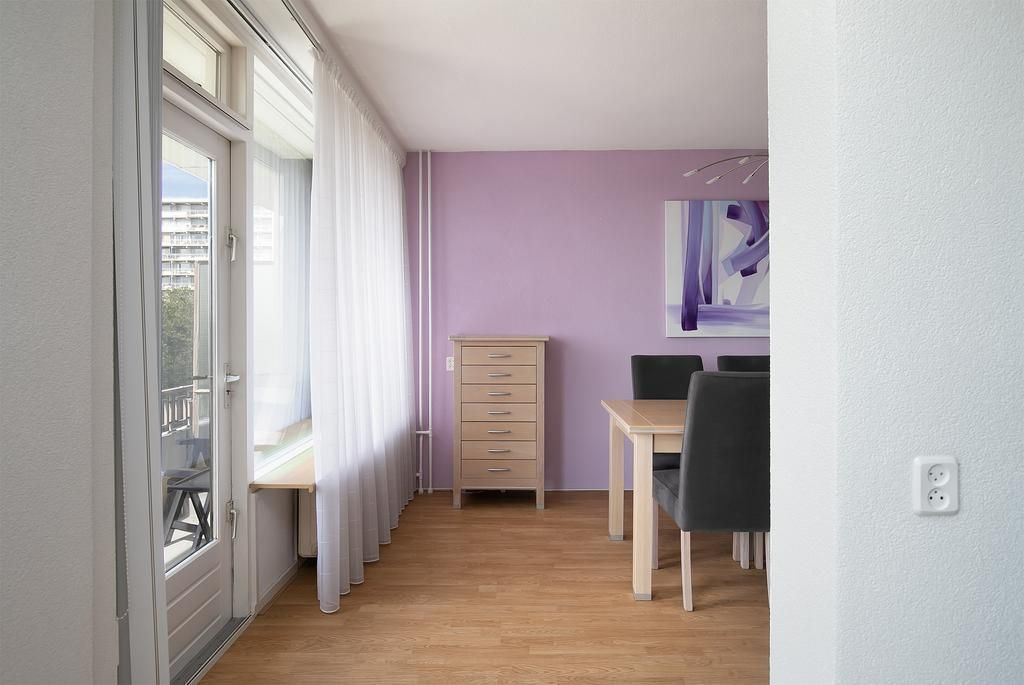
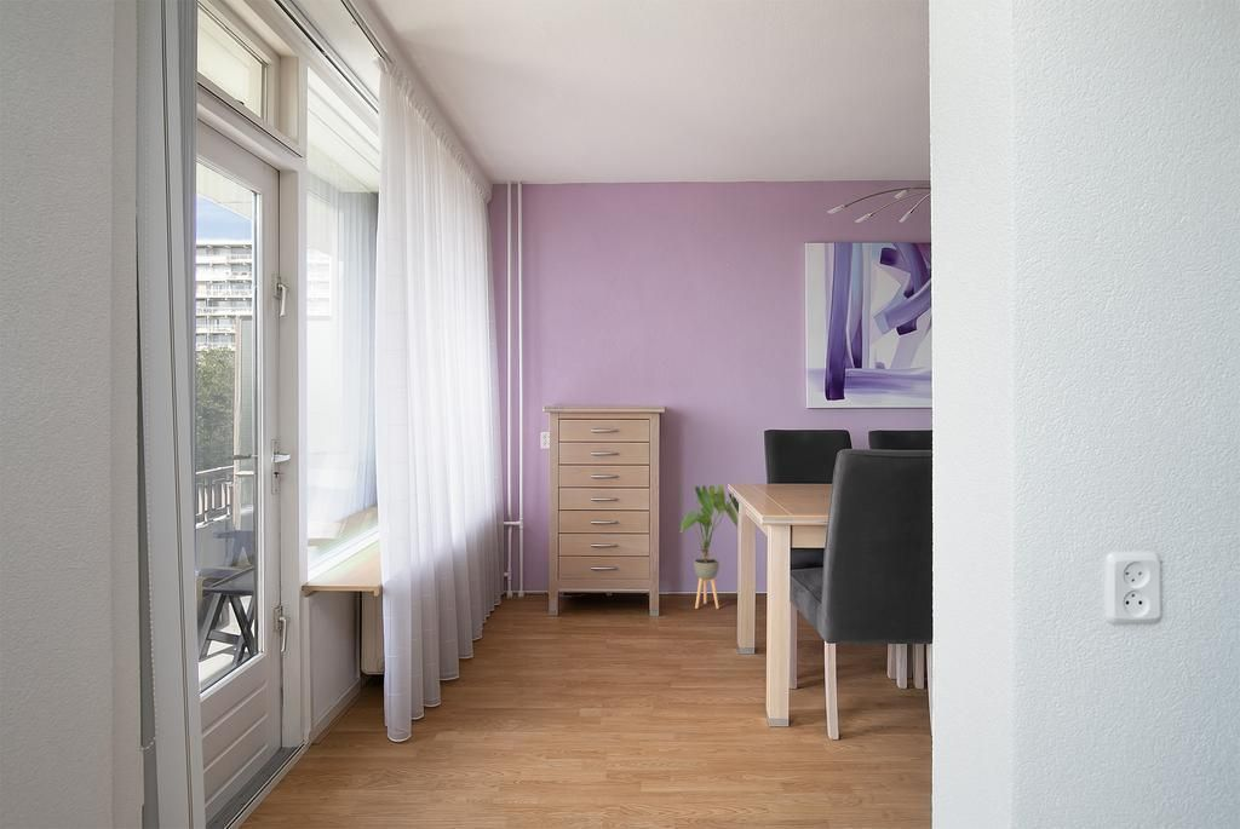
+ house plant [679,484,740,610]
